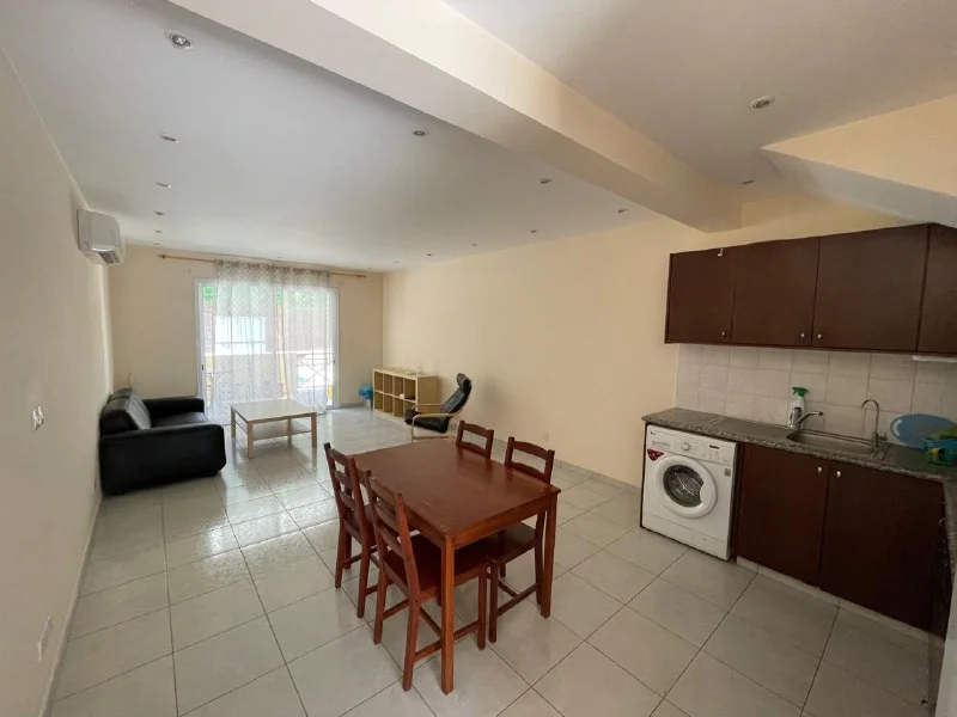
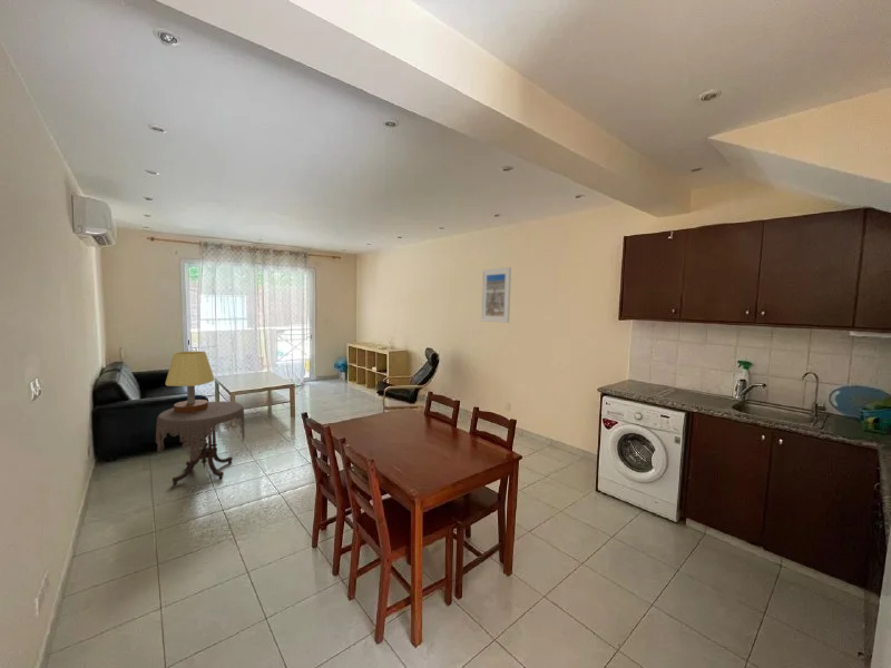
+ side table [155,401,246,485]
+ table lamp [165,351,215,413]
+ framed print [480,266,512,324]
